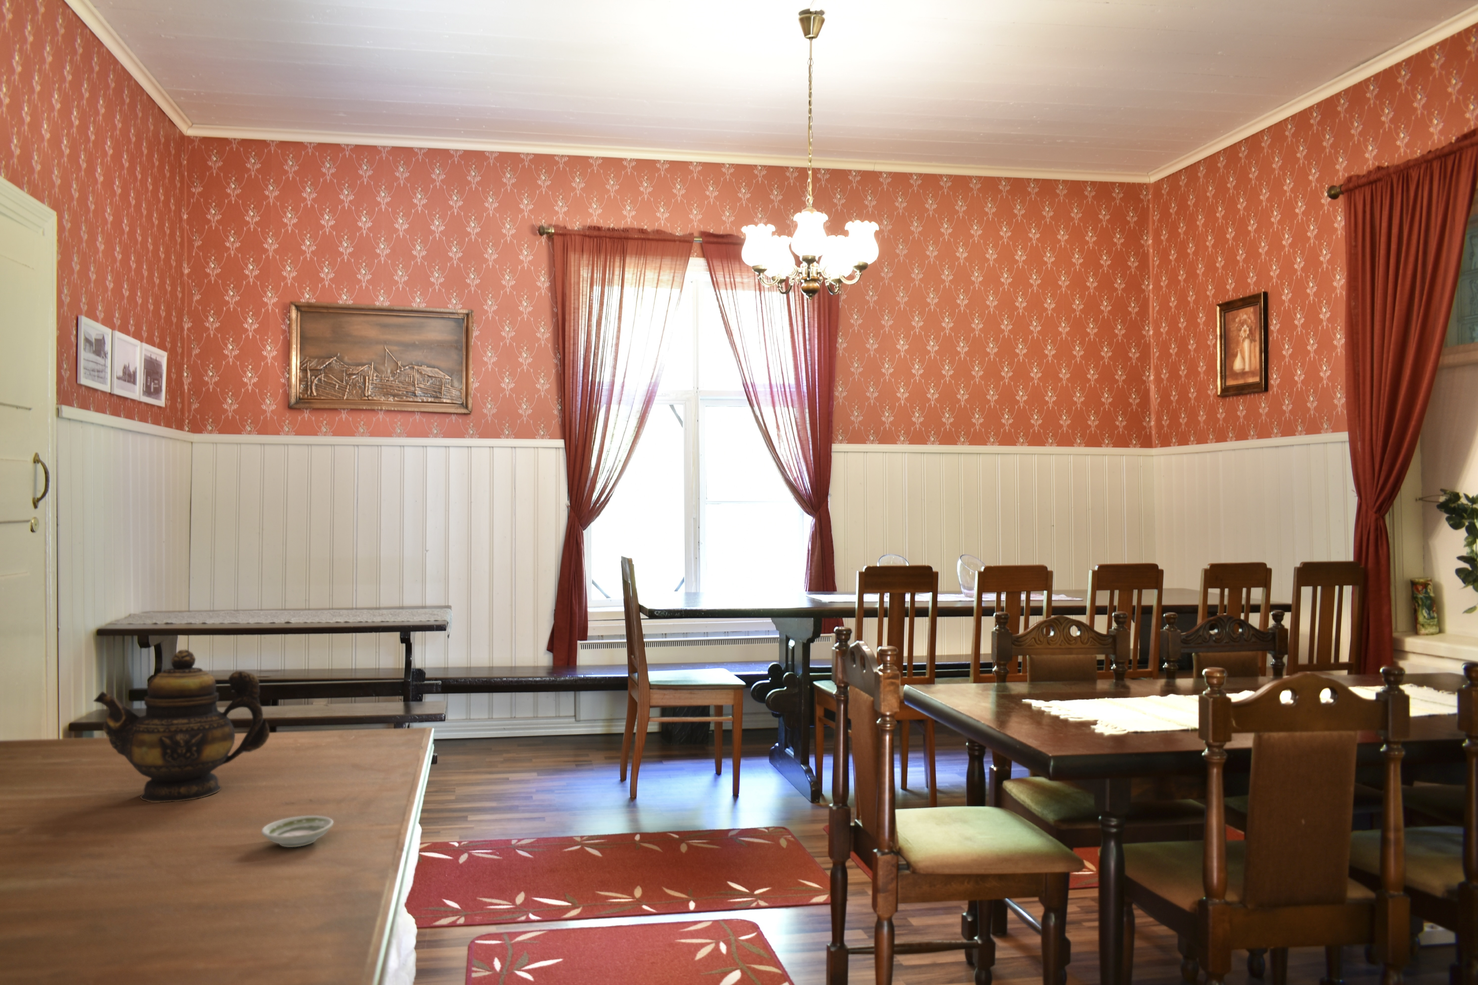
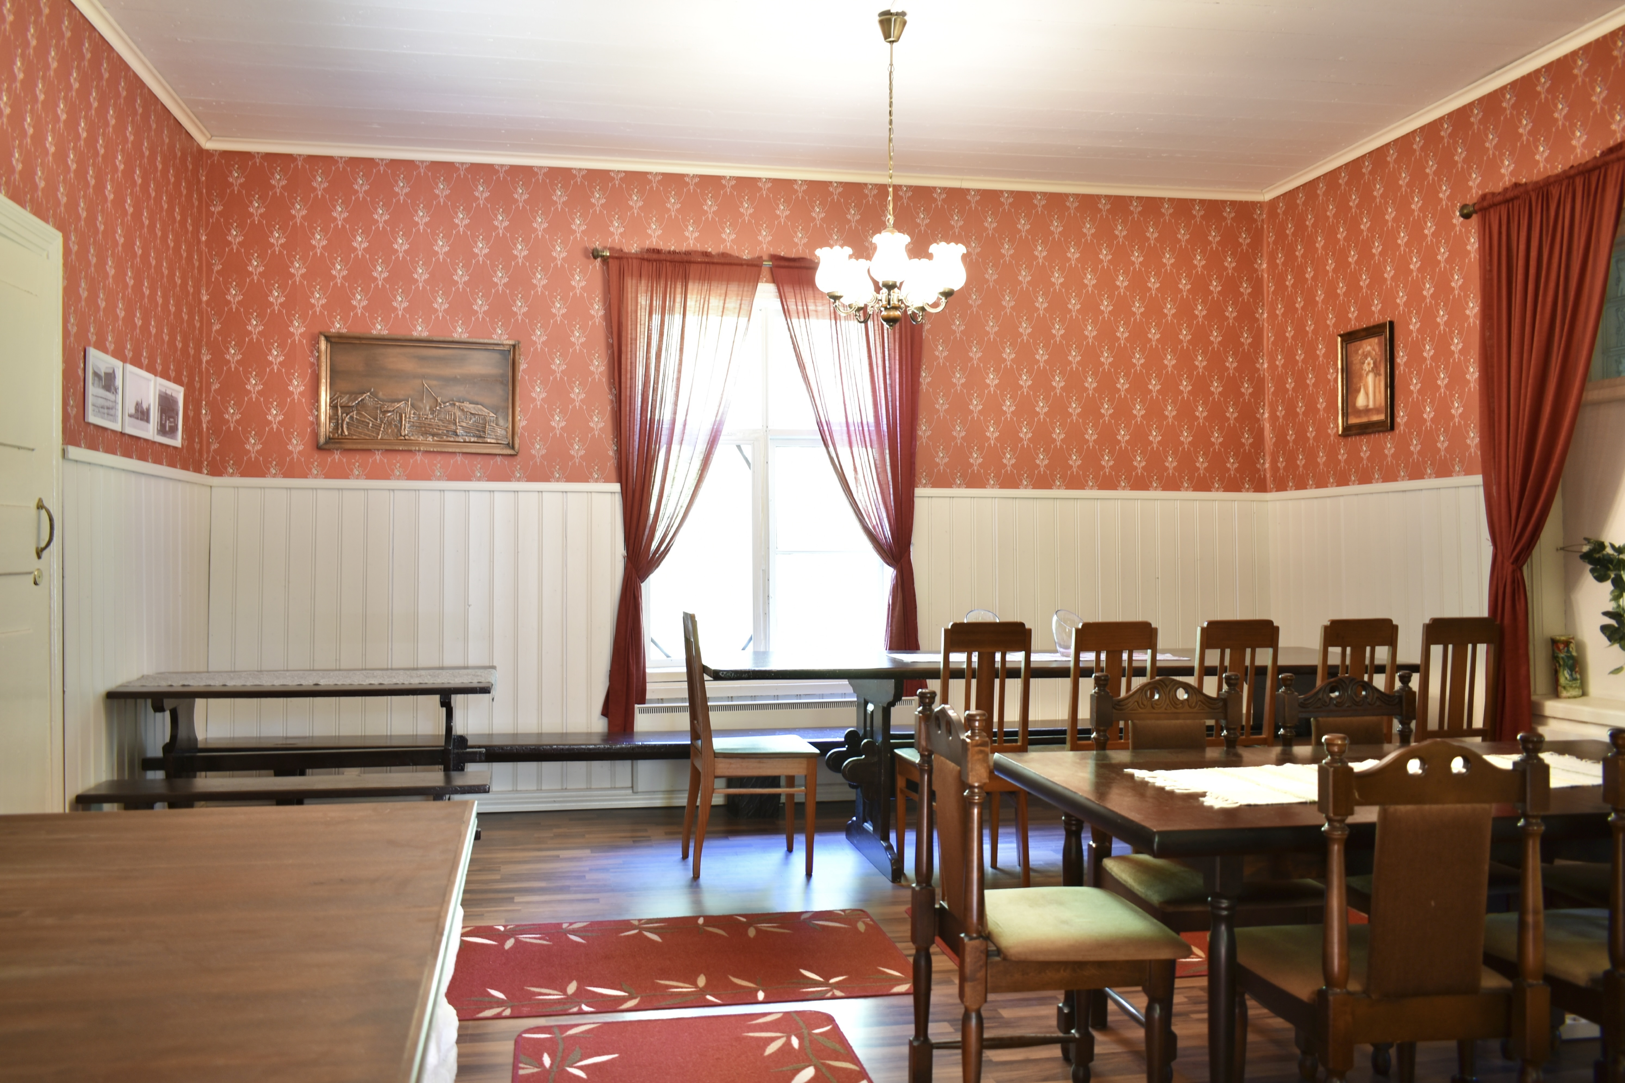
- teapot [93,650,269,803]
- saucer [261,815,334,848]
